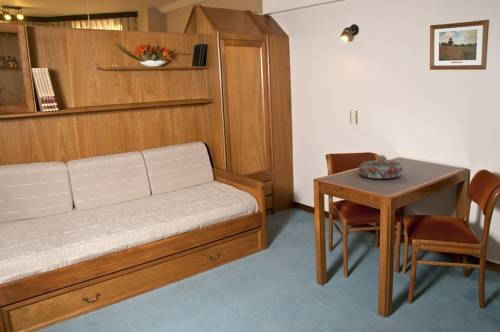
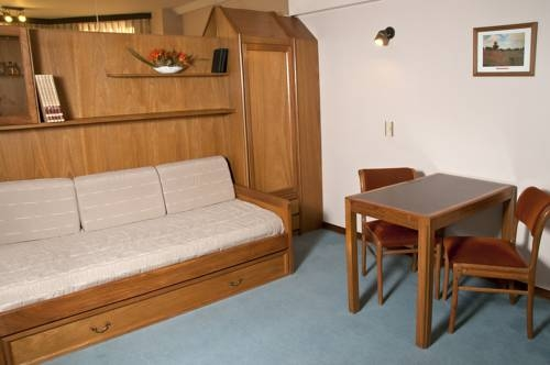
- decorative bowl [358,159,404,180]
